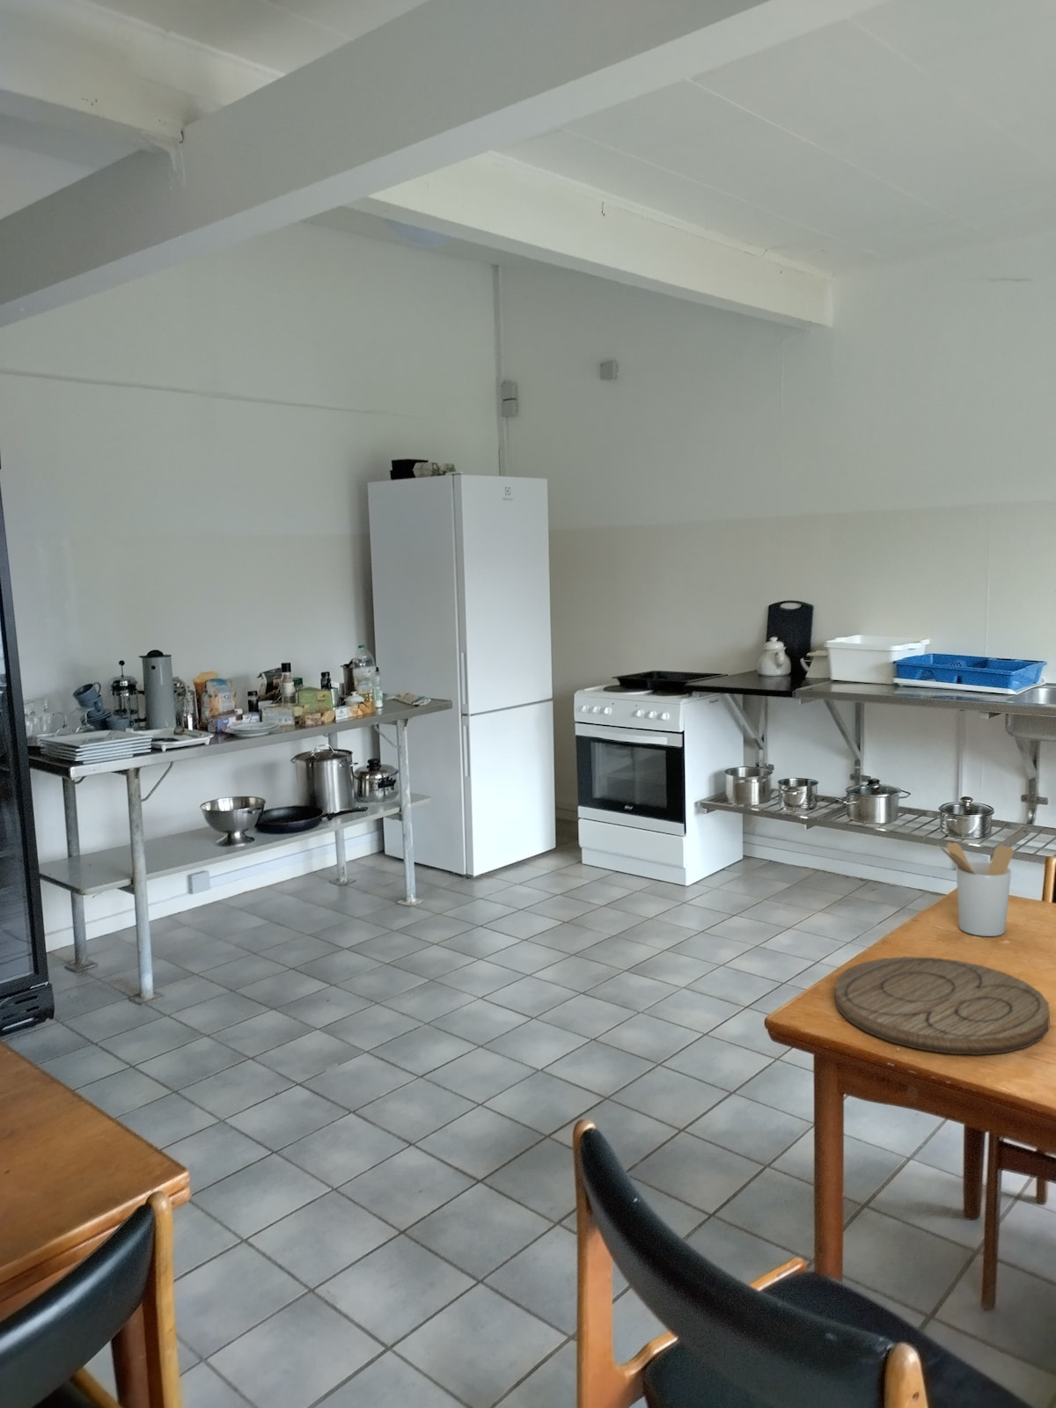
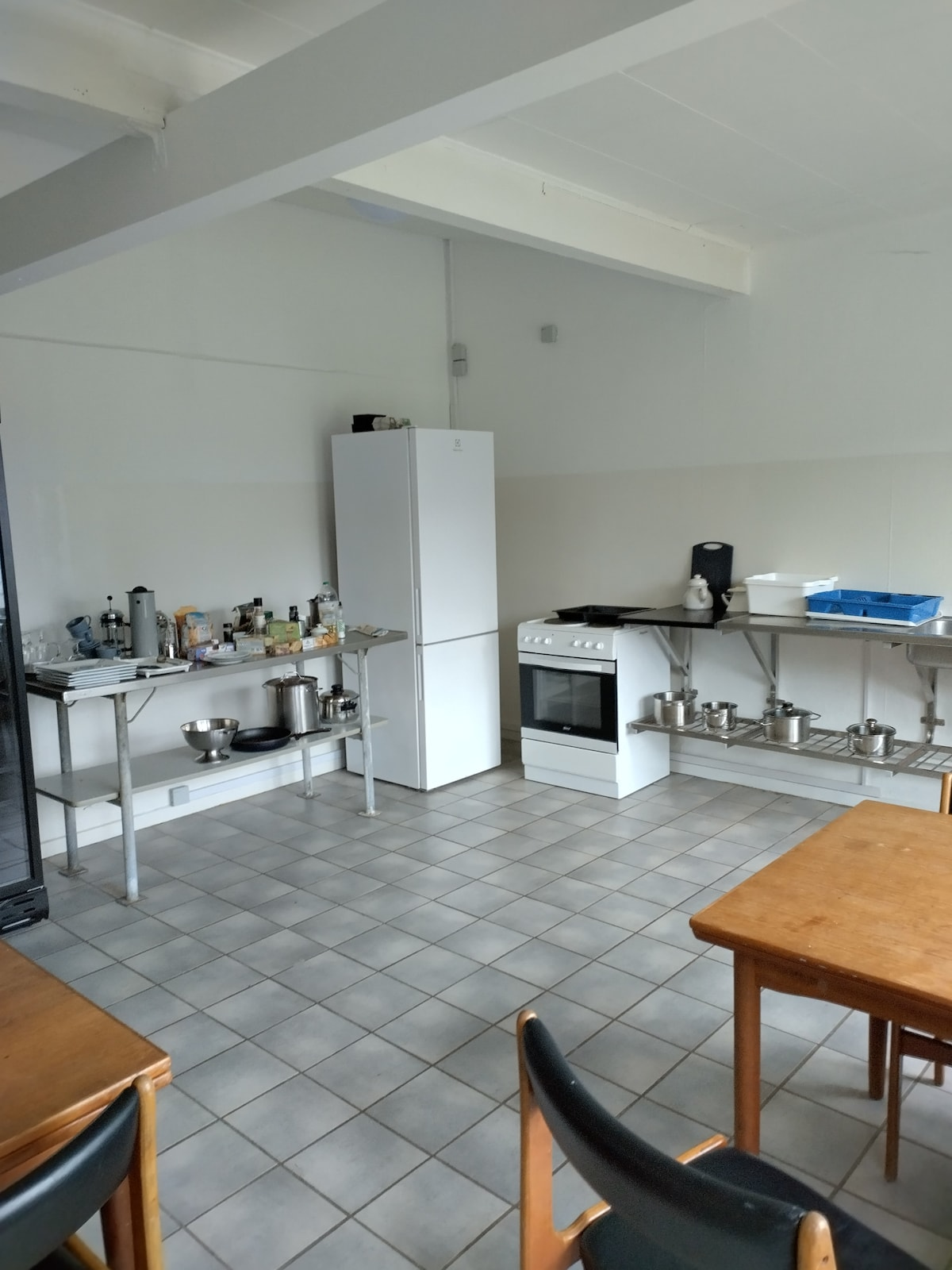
- utensil holder [936,843,1015,937]
- cutting board [834,956,1050,1055]
